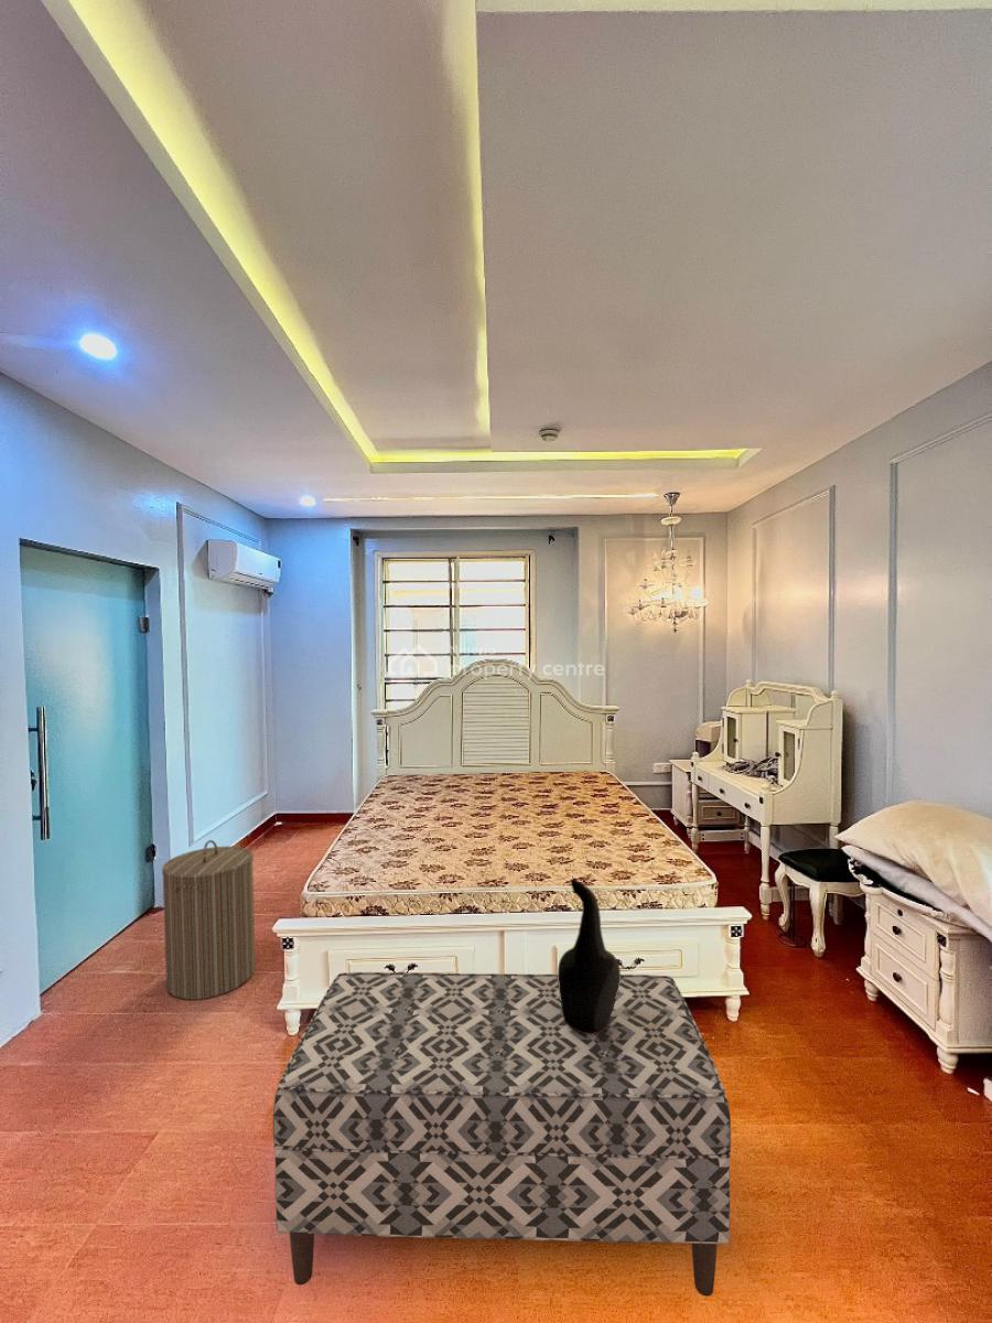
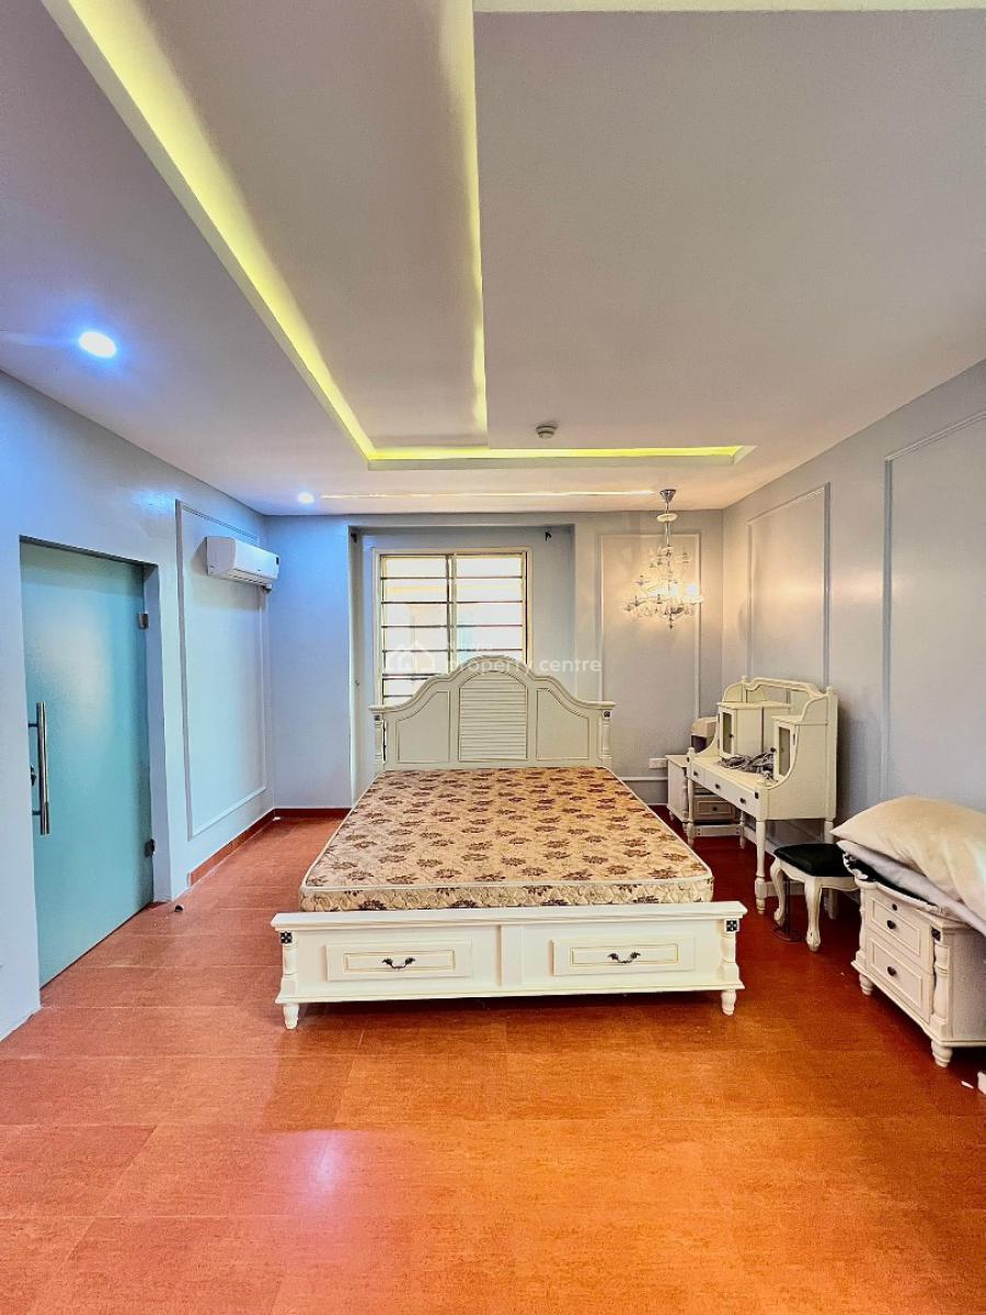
- decorative vase [557,878,622,1034]
- laundry hamper [161,839,257,1001]
- bench [272,971,732,1298]
